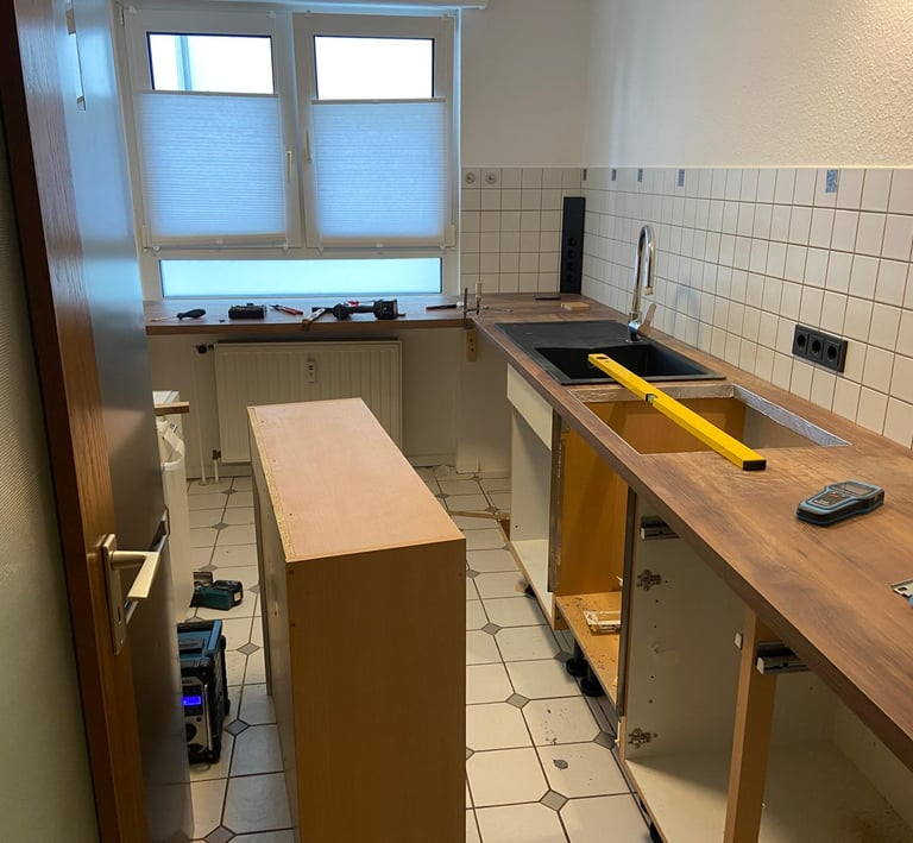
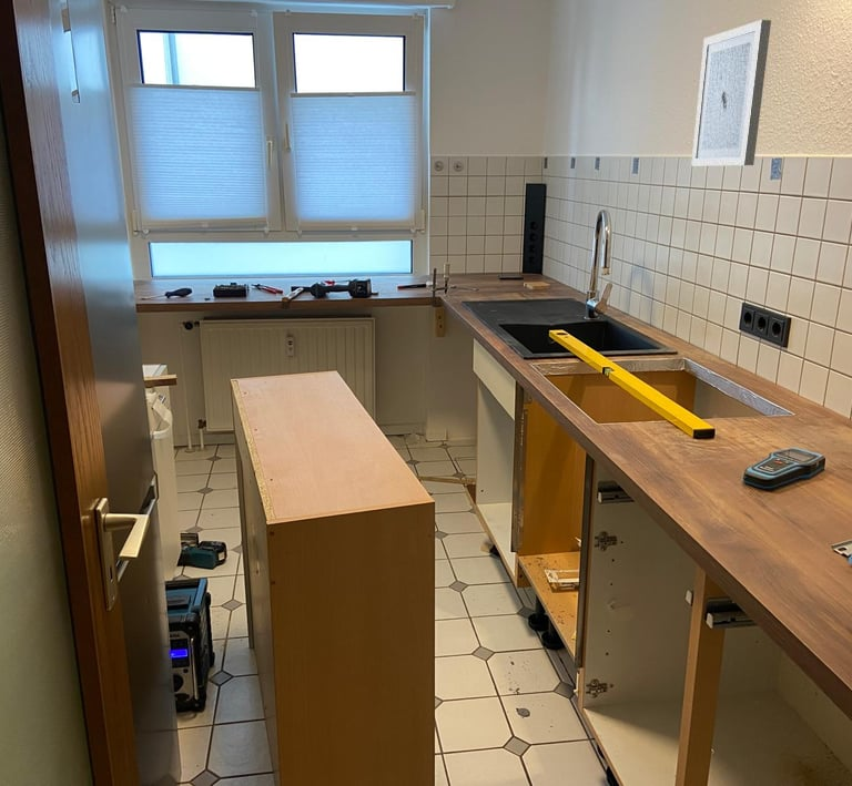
+ wall art [690,19,772,166]
